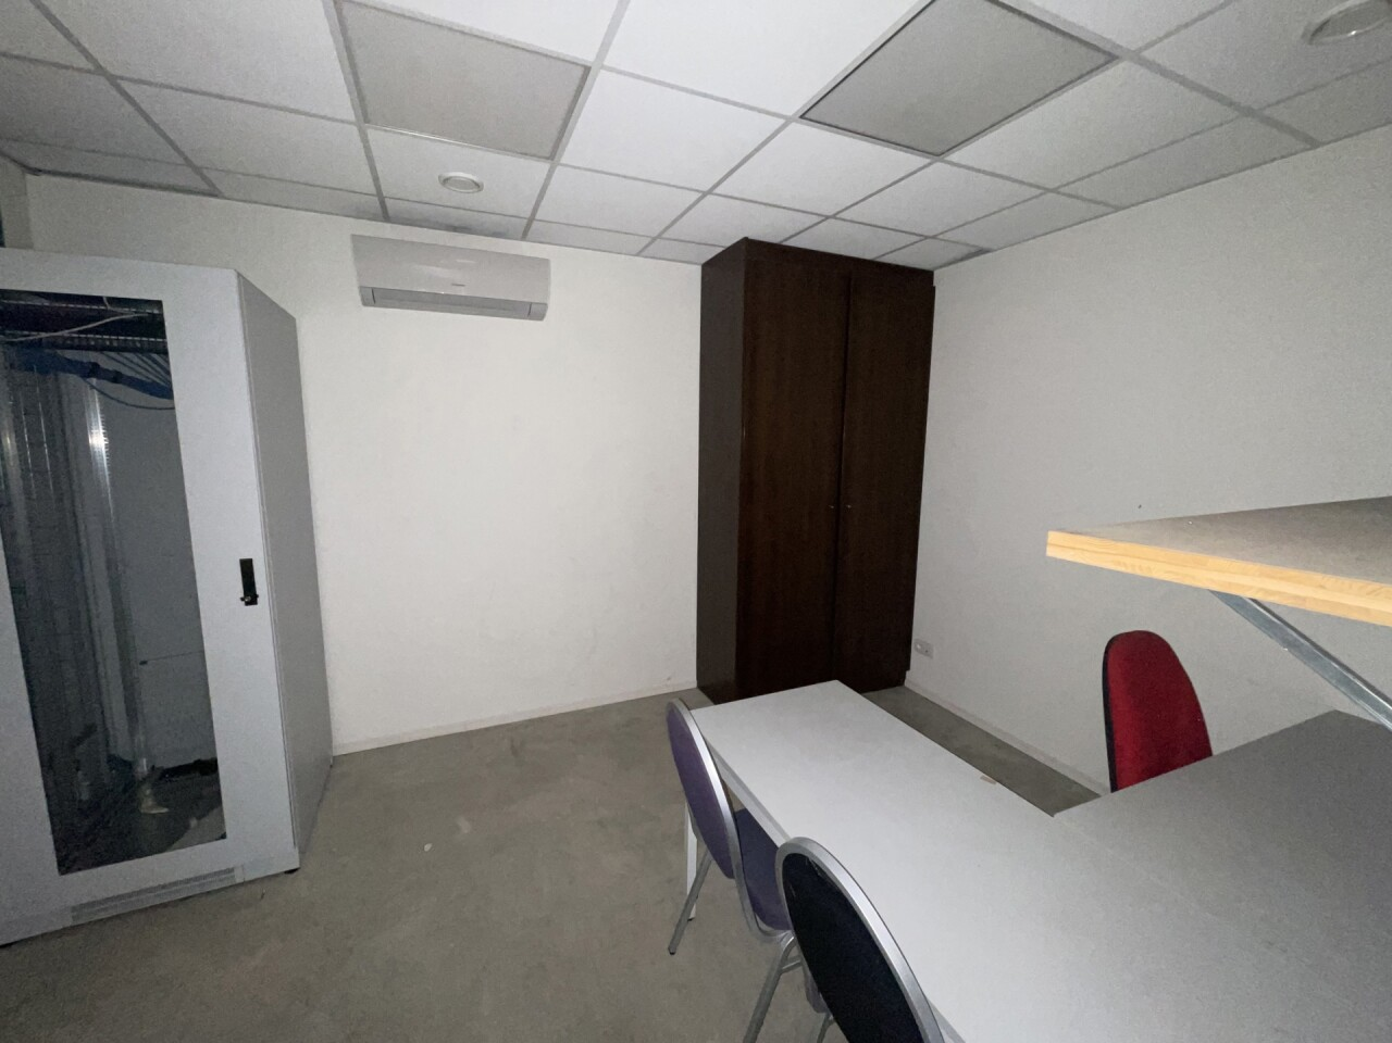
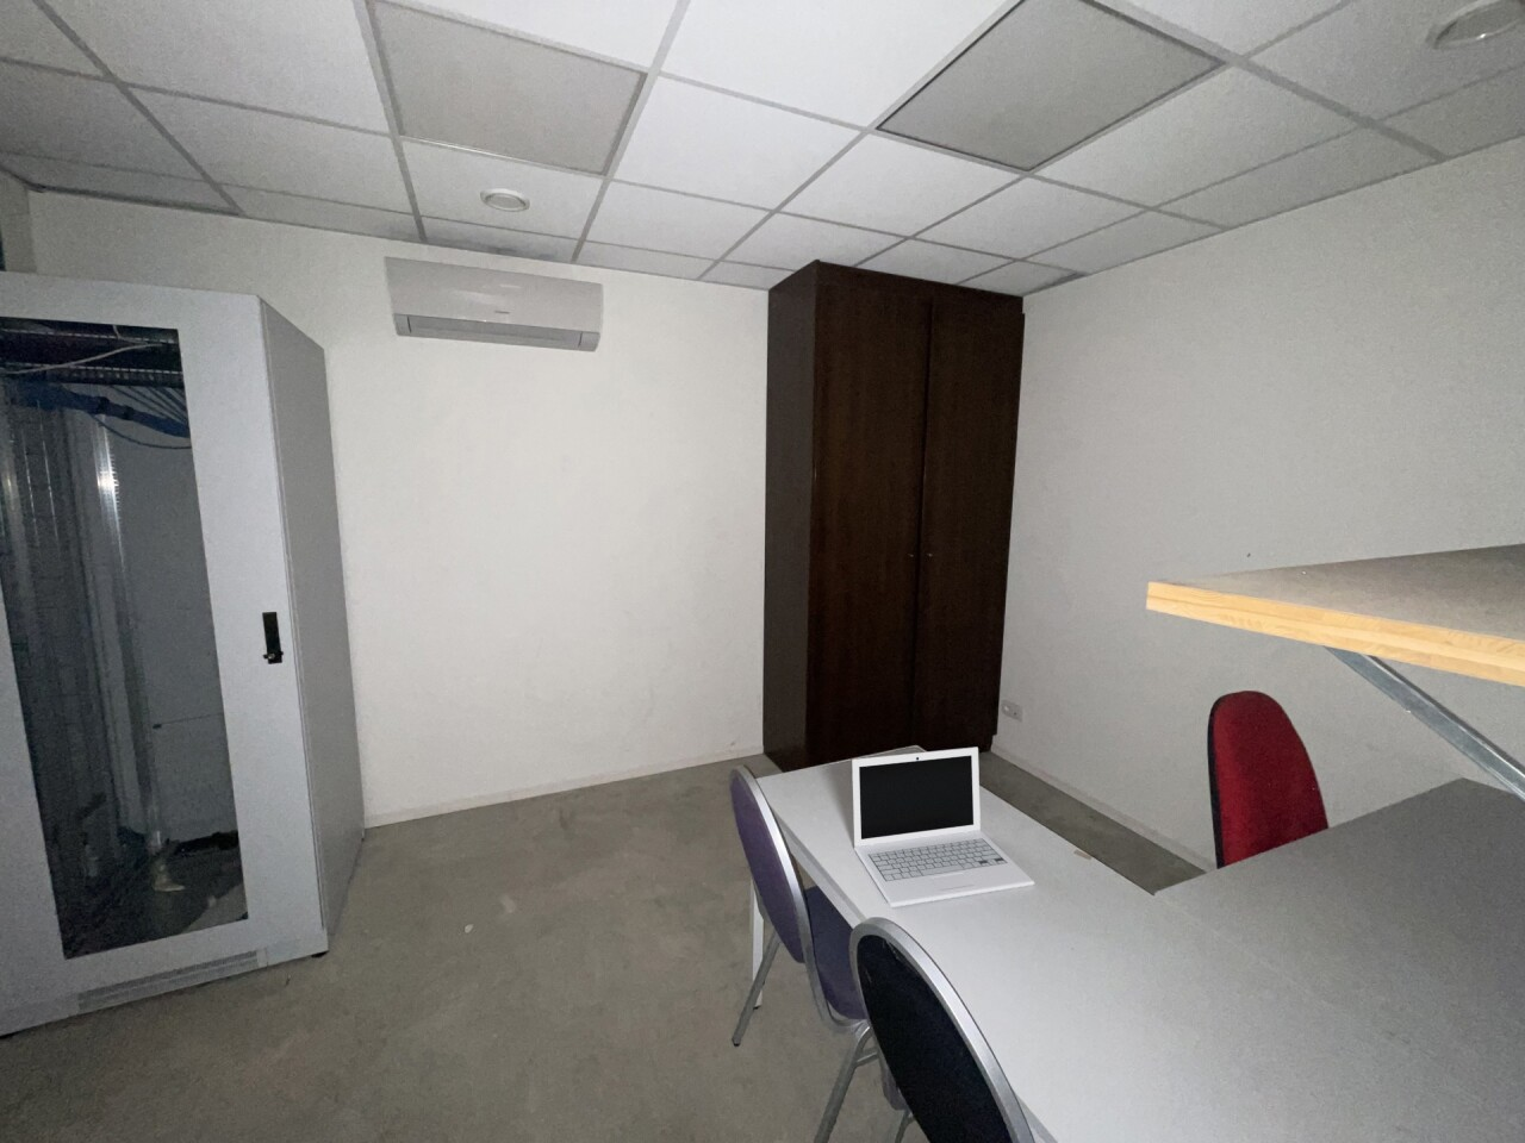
+ laptop [850,747,1035,909]
